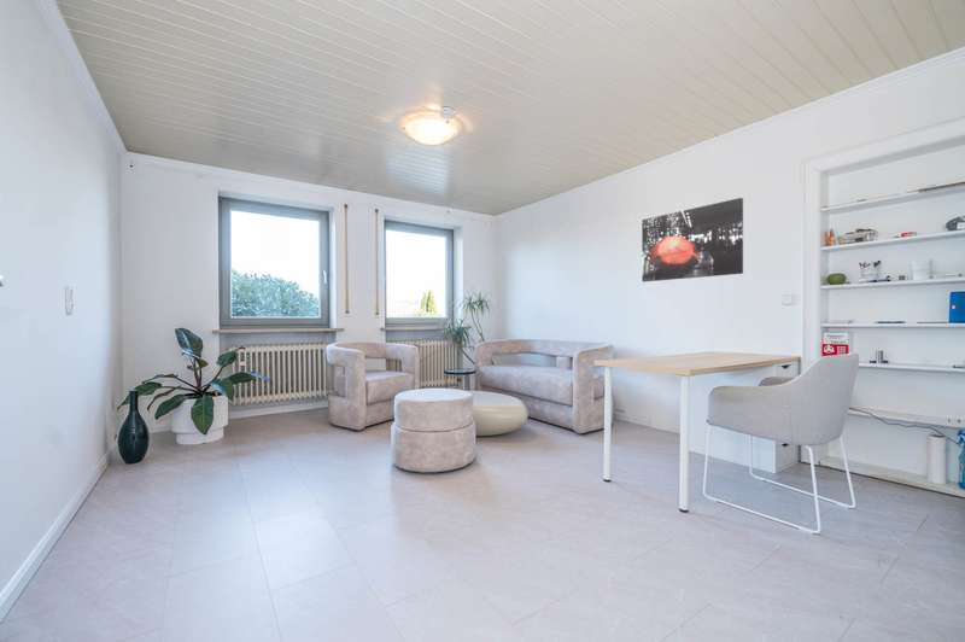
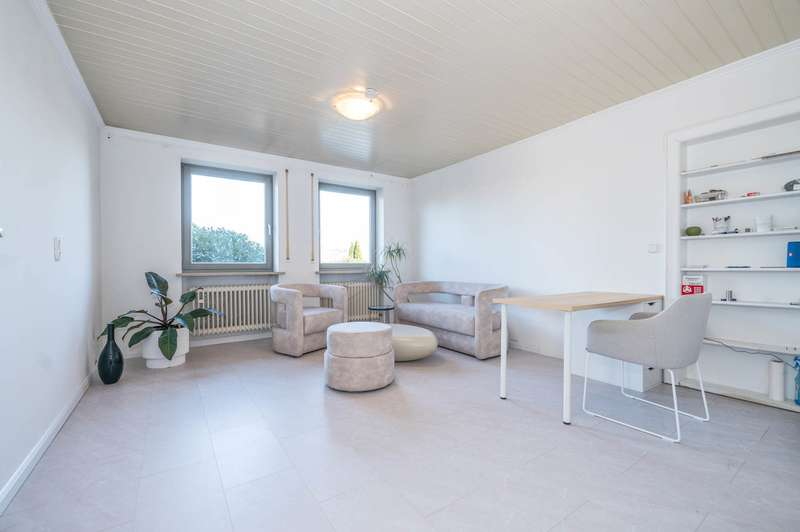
- wall art [641,197,744,282]
